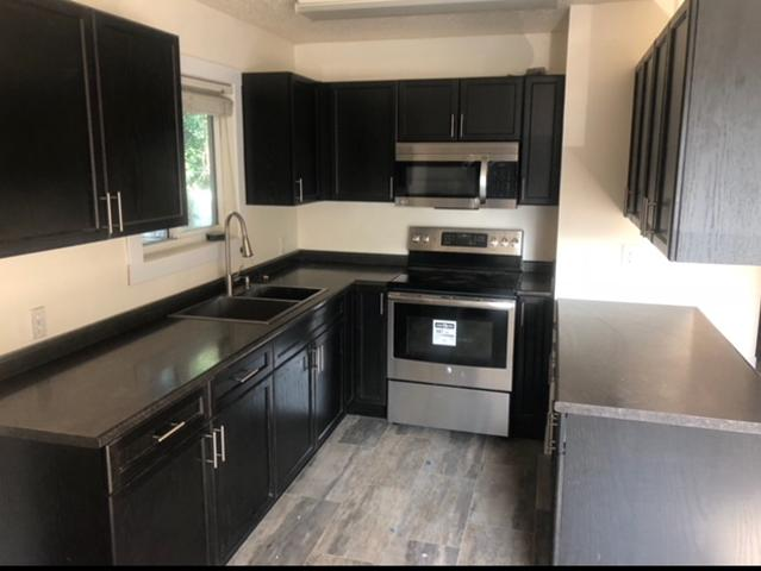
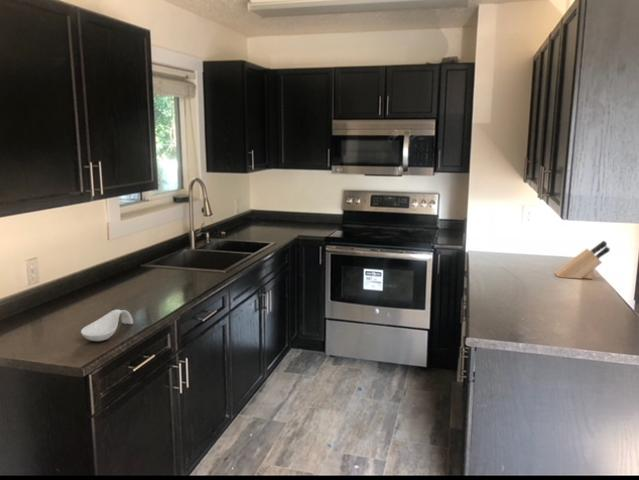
+ knife block [553,240,611,280]
+ spoon rest [80,309,134,342]
